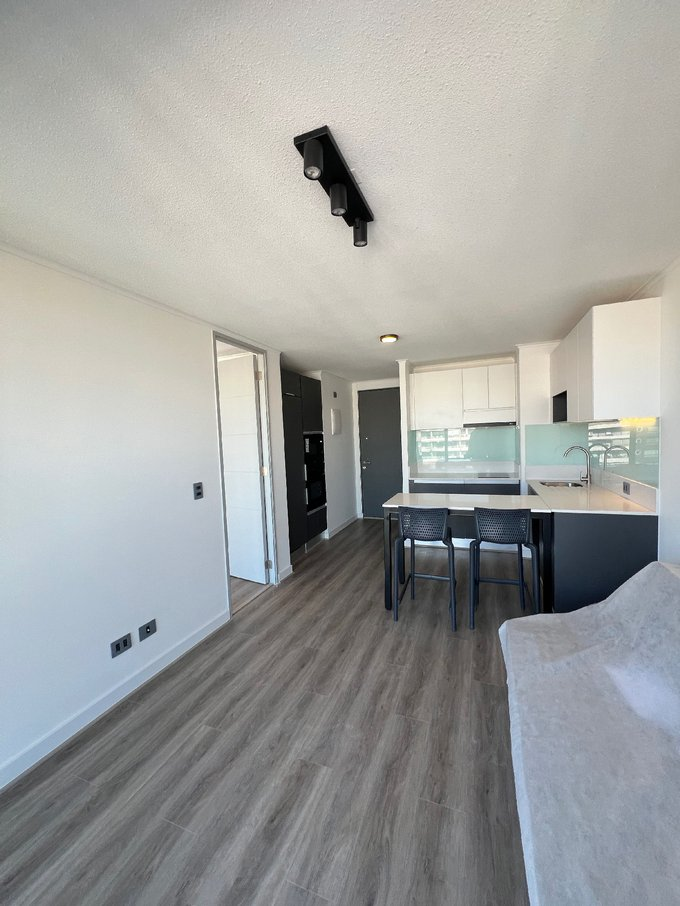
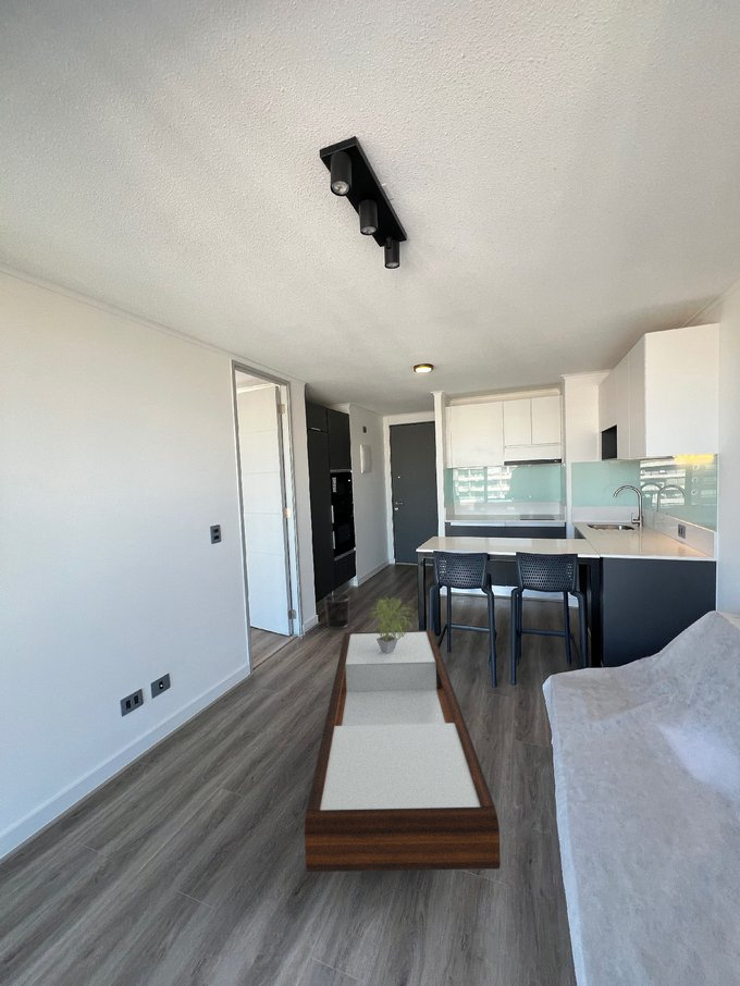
+ potted plant [368,596,415,654]
+ waste bin [323,592,351,630]
+ coffee table [304,629,502,873]
